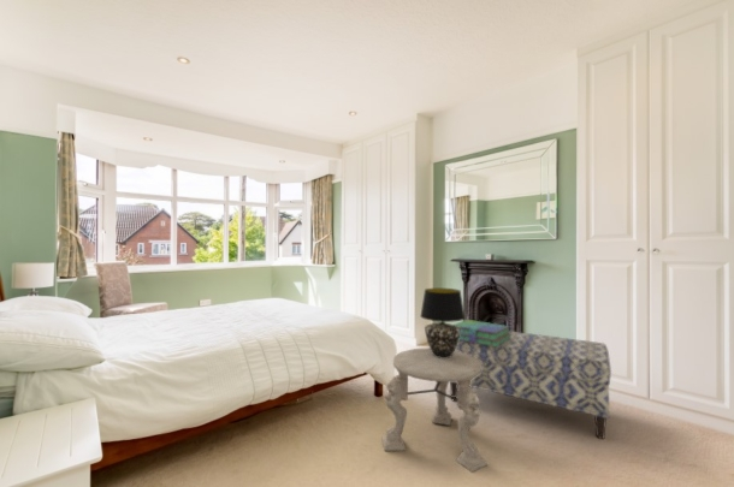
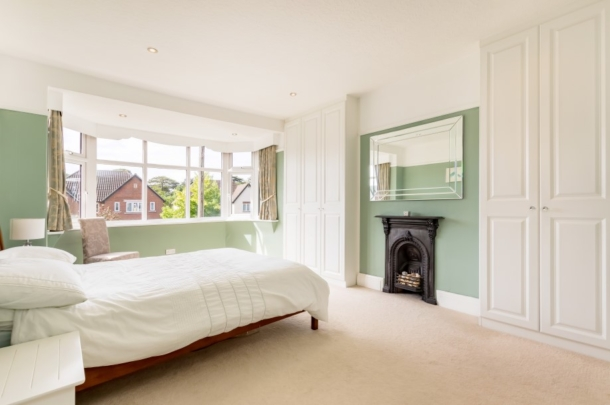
- side table [381,346,489,474]
- bench [449,329,612,440]
- stack of books [454,319,510,346]
- table lamp [419,287,467,358]
